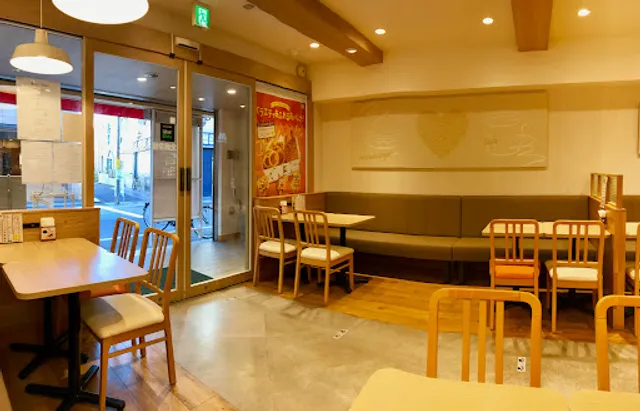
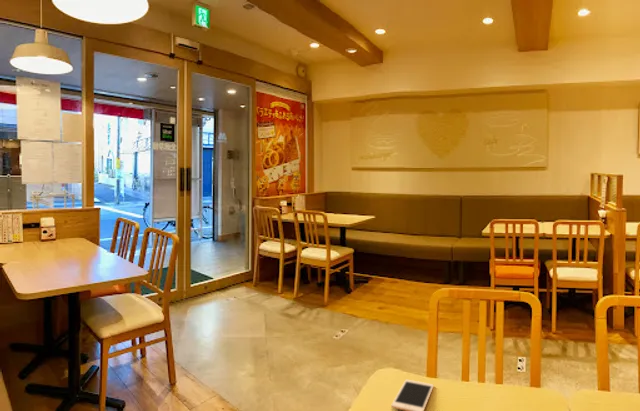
+ cell phone [390,379,435,411]
